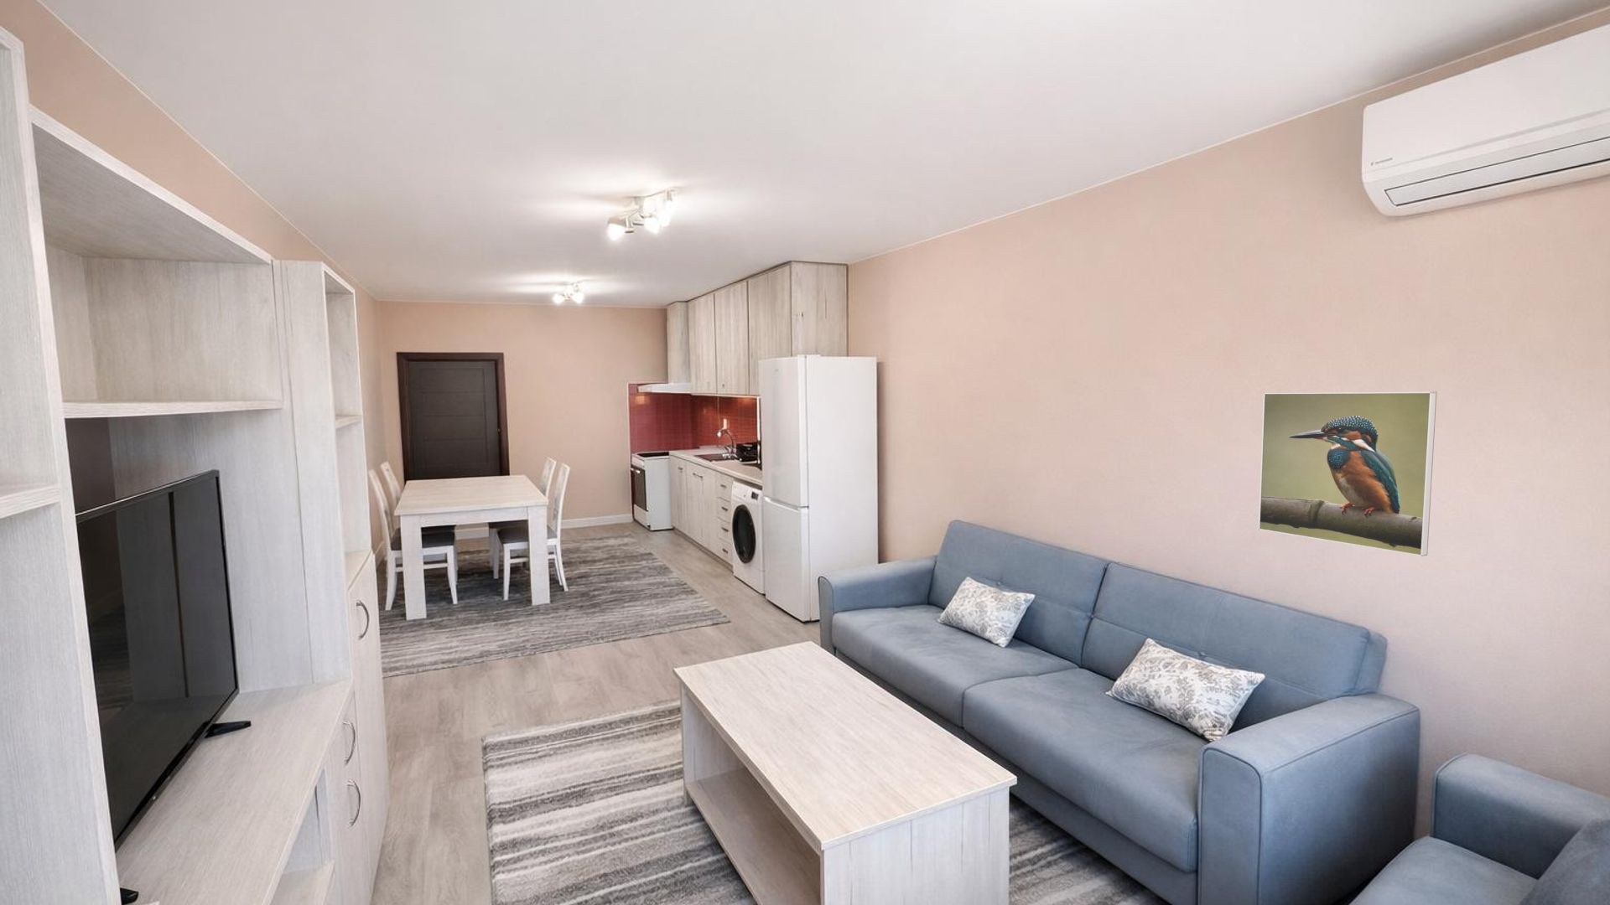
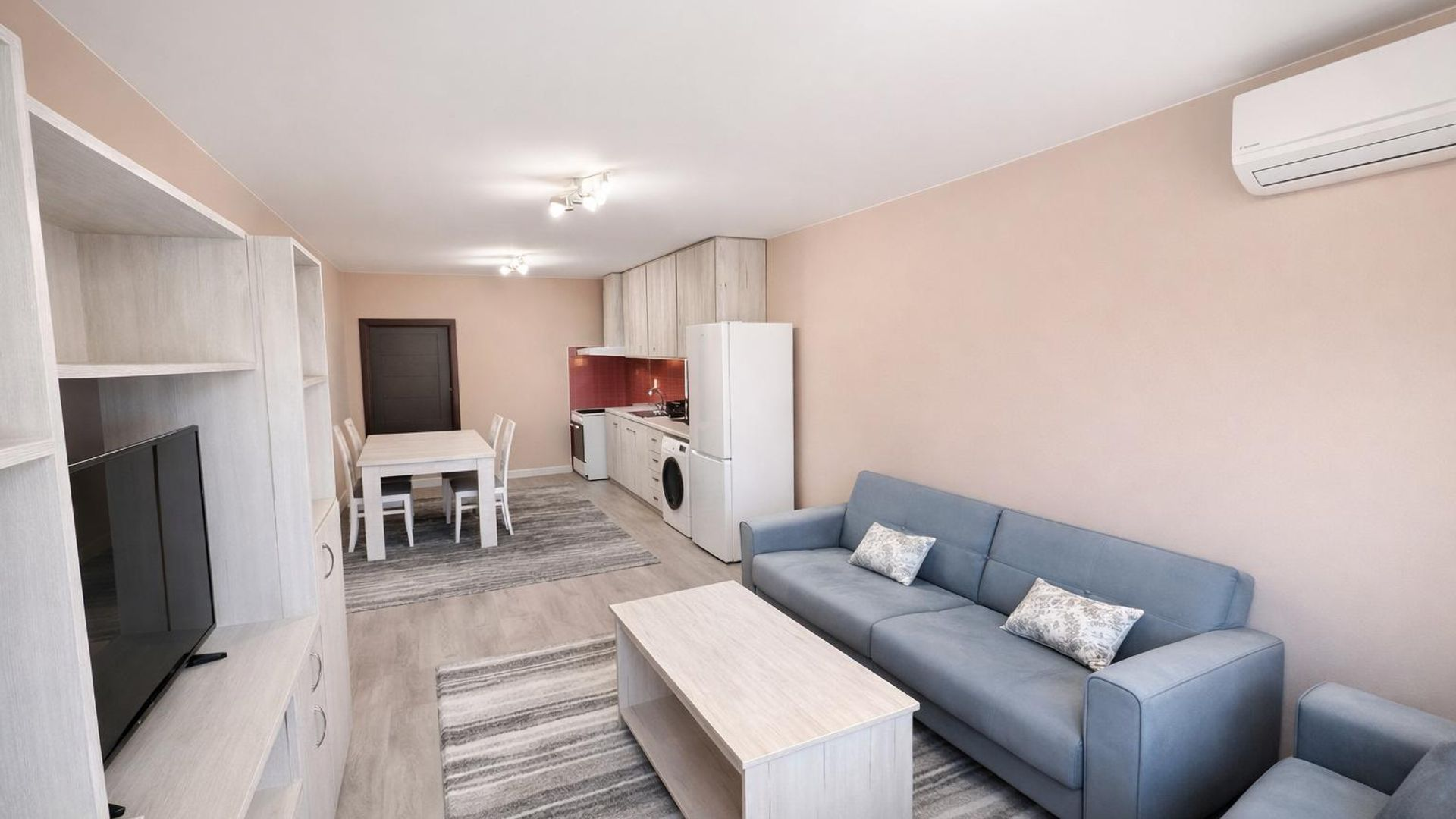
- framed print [1258,390,1438,557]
